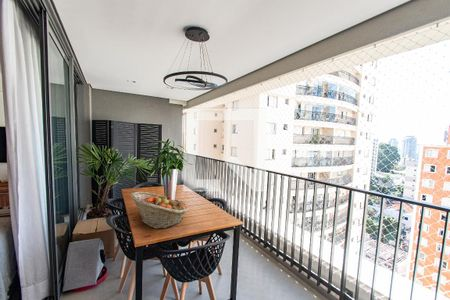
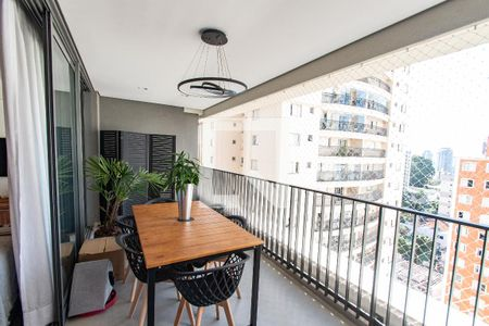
- fruit basket [130,191,190,230]
